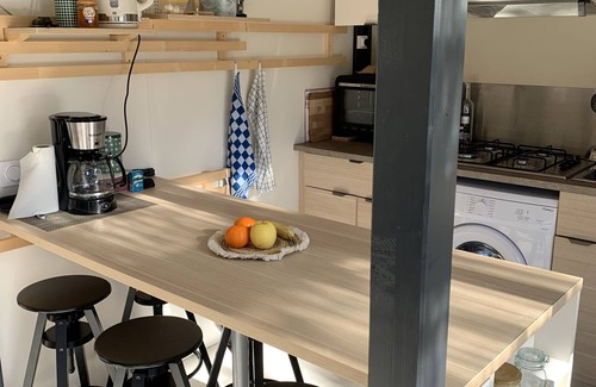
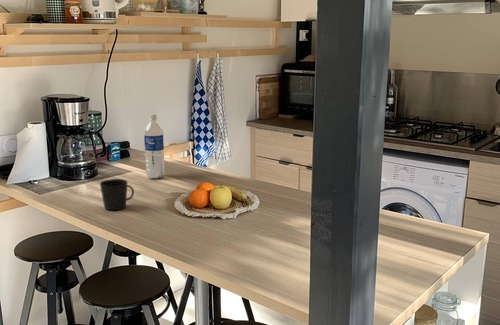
+ cup [99,178,135,211]
+ water bottle [143,113,165,180]
